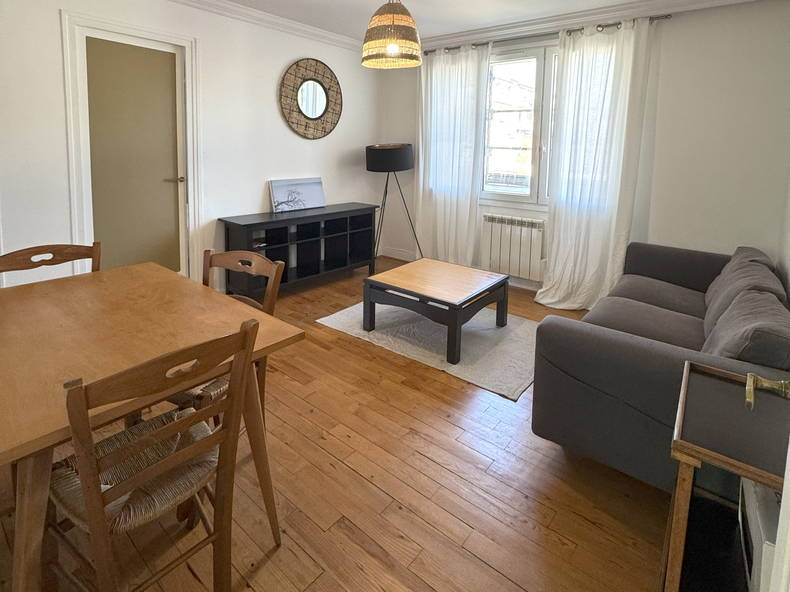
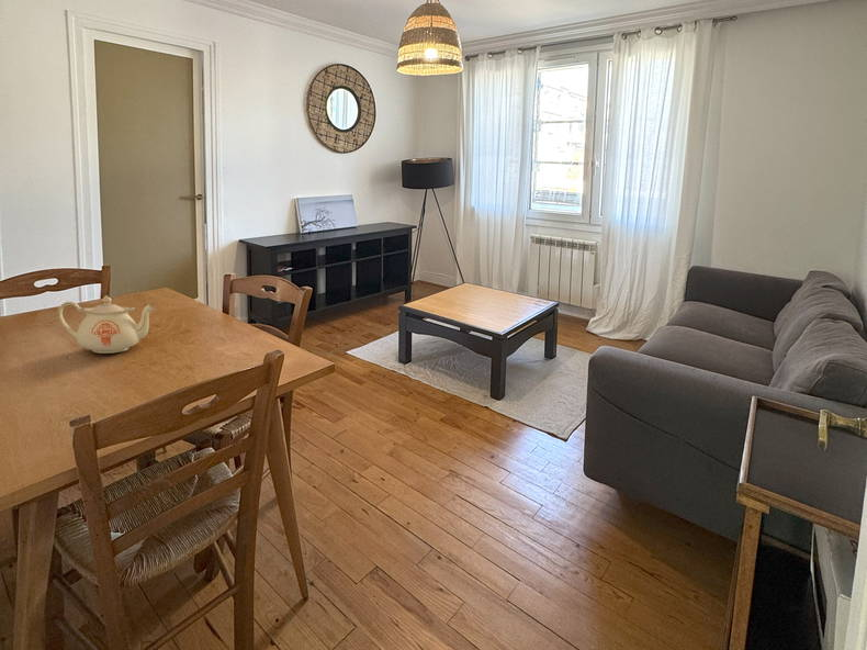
+ teapot [57,294,155,355]
